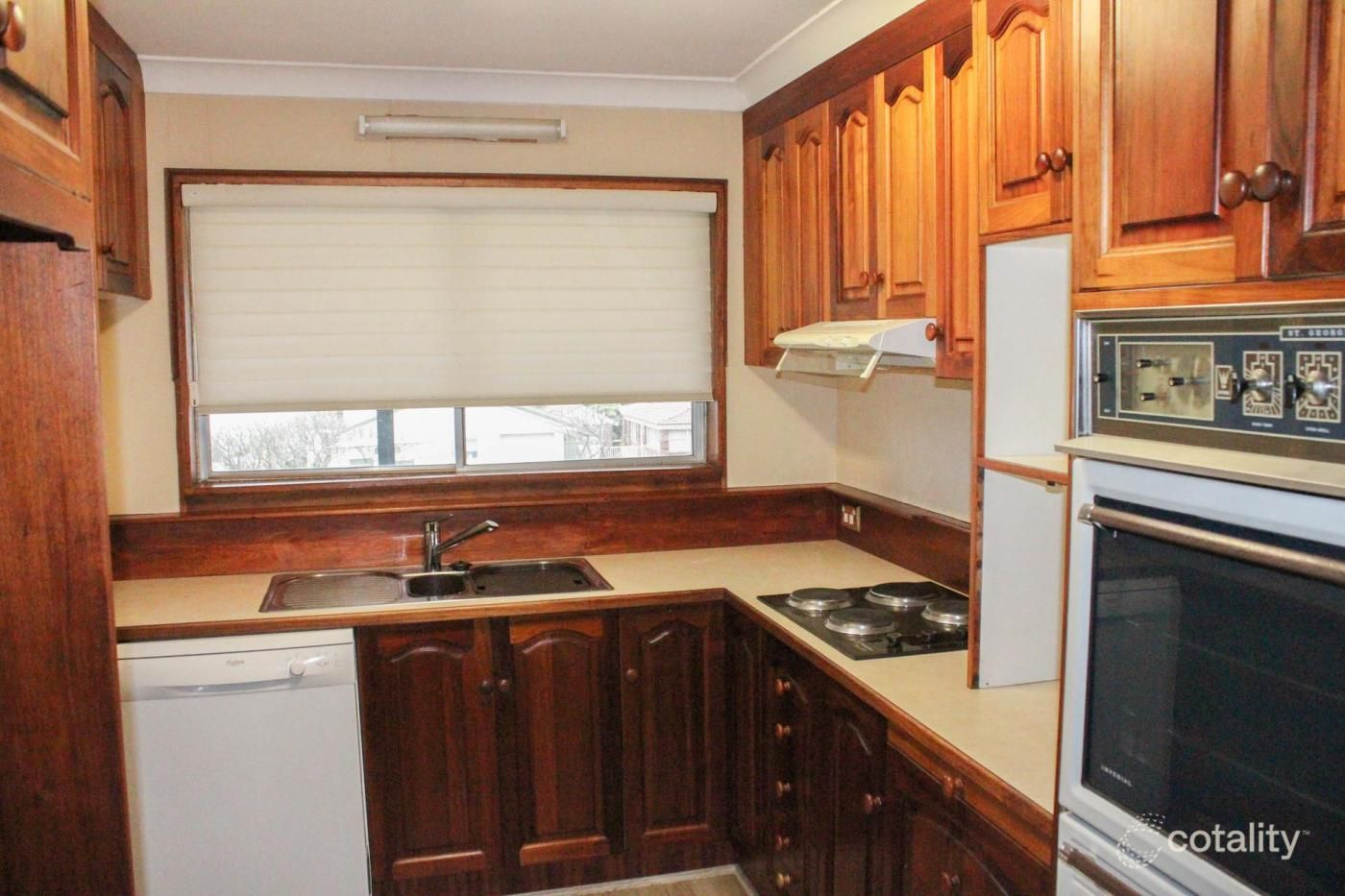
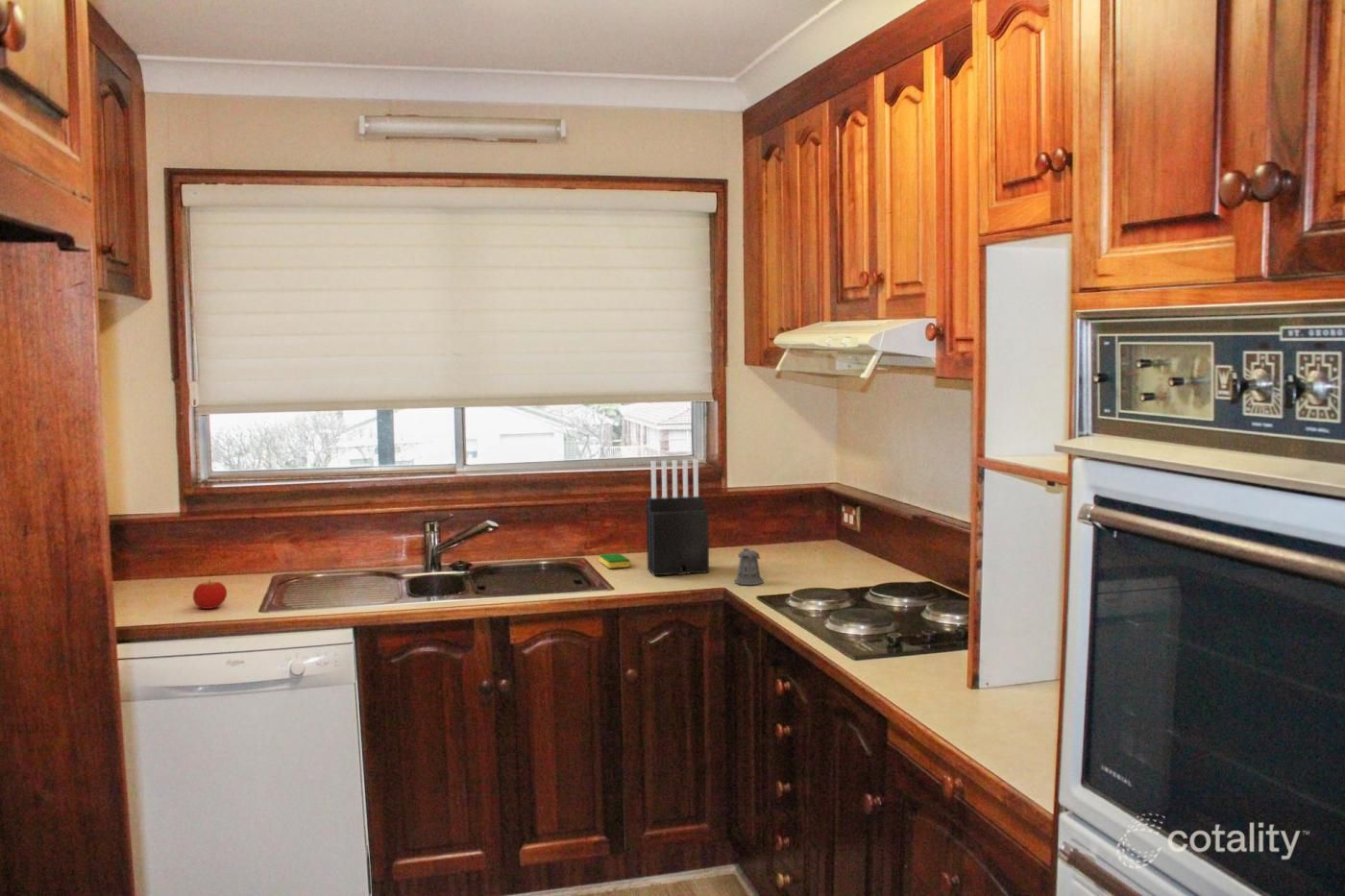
+ dish sponge [599,552,631,569]
+ knife block [646,459,710,576]
+ pepper shaker [734,547,765,586]
+ fruit [192,578,228,610]
